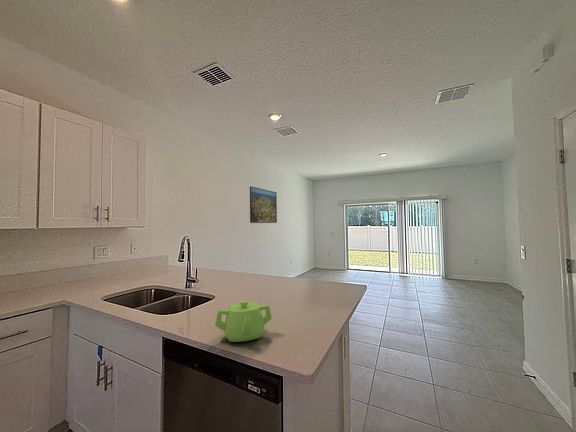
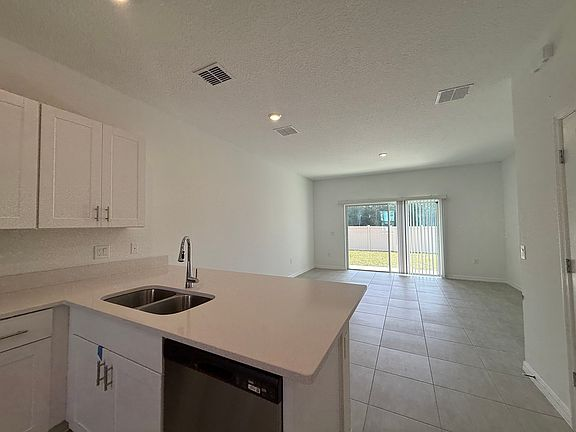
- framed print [249,185,278,224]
- teapot [214,300,273,343]
